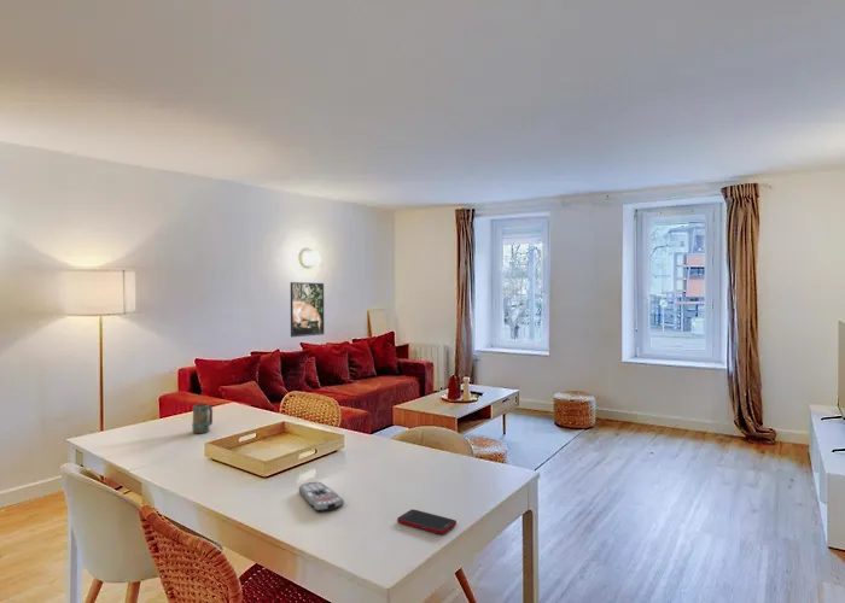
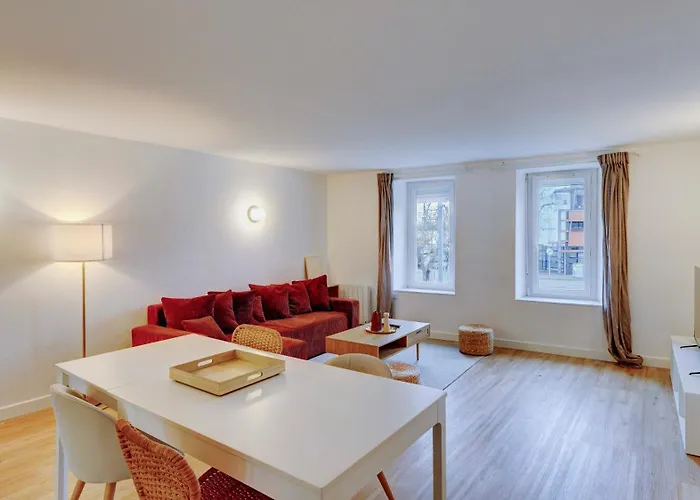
- mug [191,403,214,434]
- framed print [290,281,325,338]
- cell phone [396,509,458,535]
- remote control [298,481,345,513]
